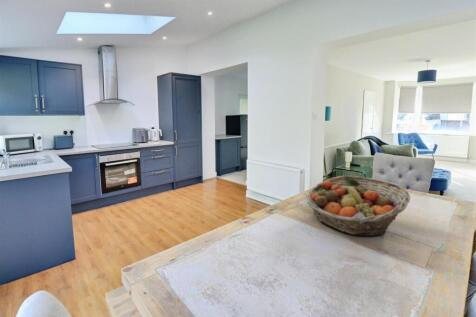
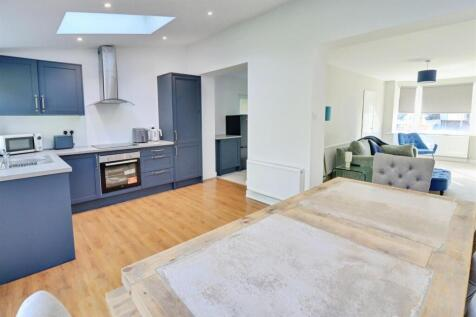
- fruit basket [305,175,411,237]
